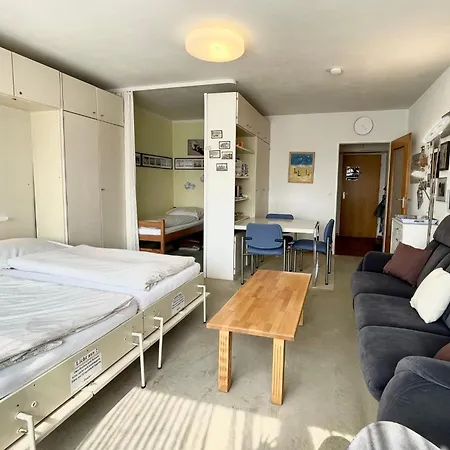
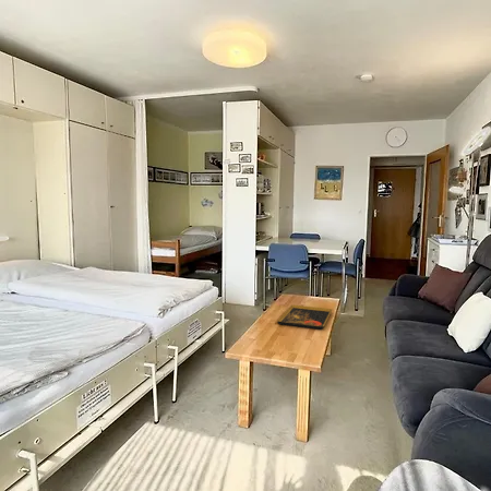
+ decorative tray [276,303,333,331]
